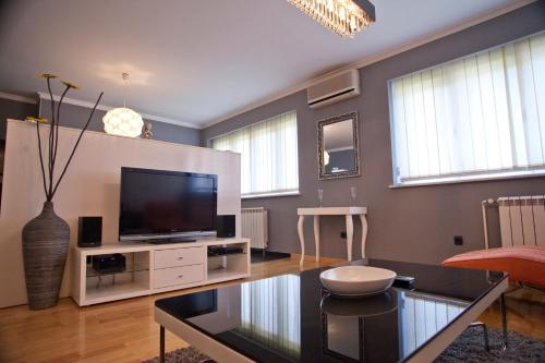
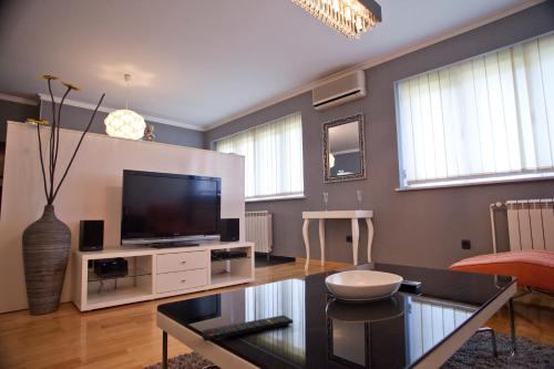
+ remote control [202,314,294,342]
